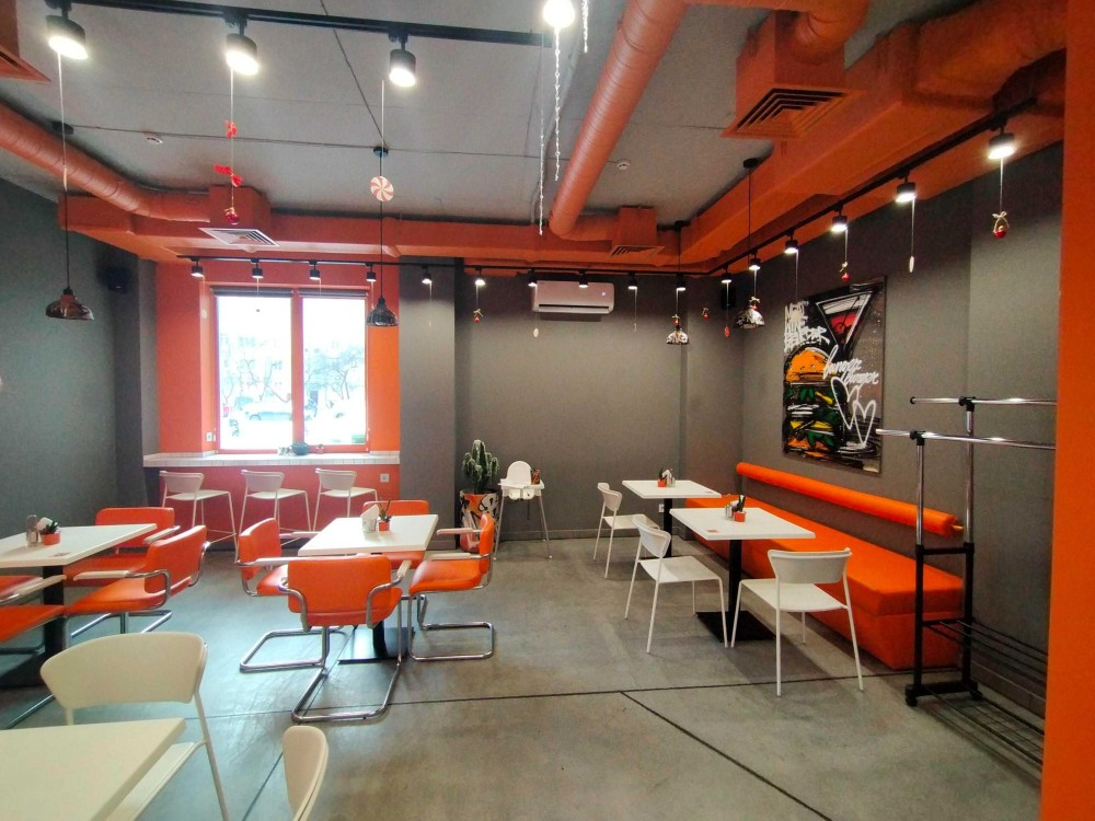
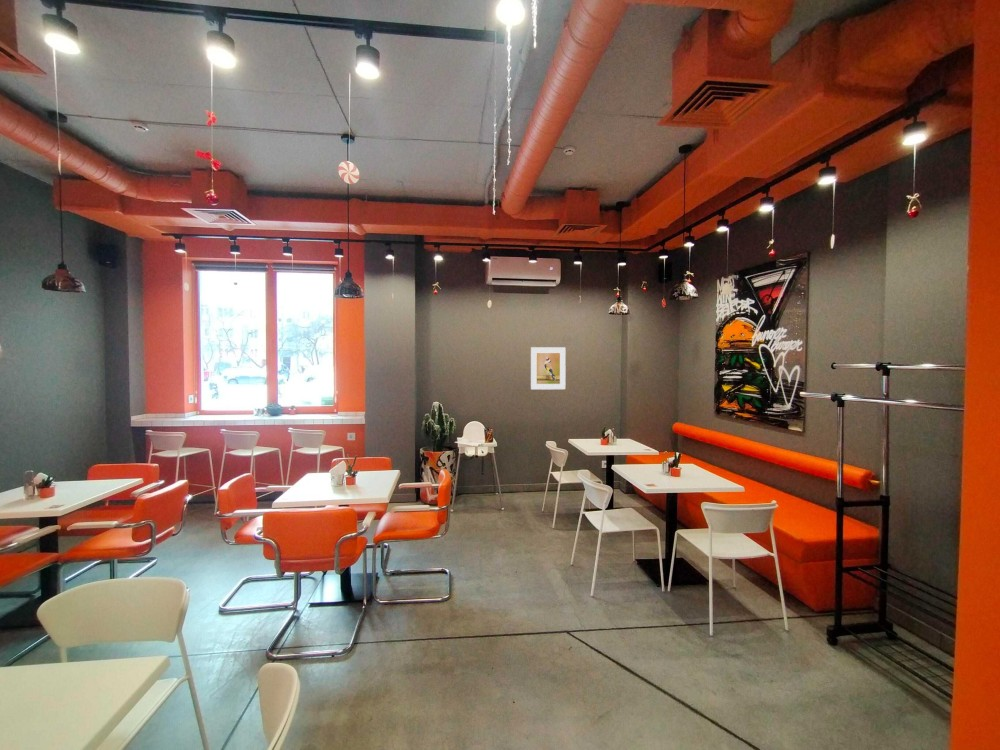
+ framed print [530,346,567,391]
